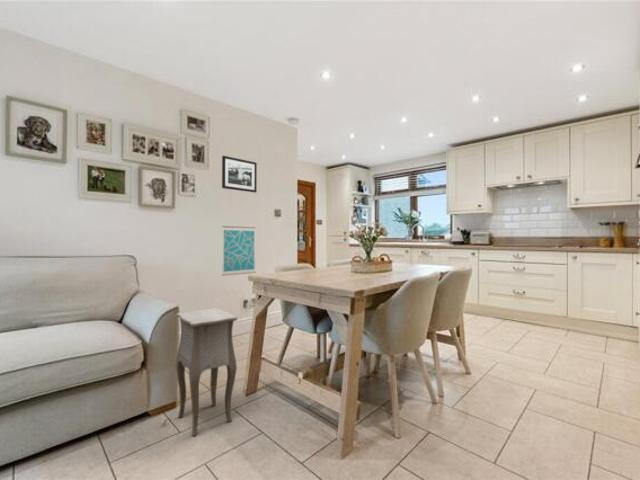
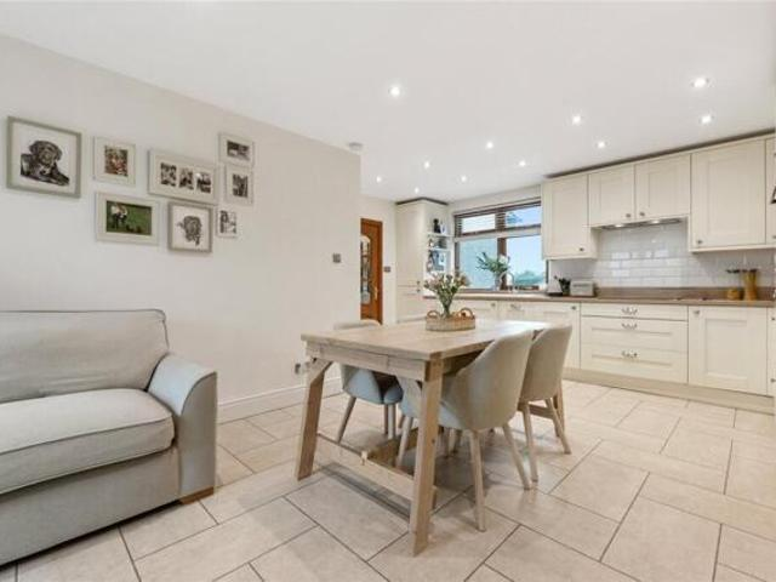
- picture frame [221,155,258,193]
- side table [161,307,238,437]
- wall art [221,225,257,277]
